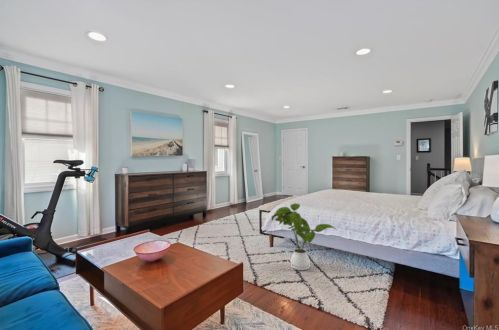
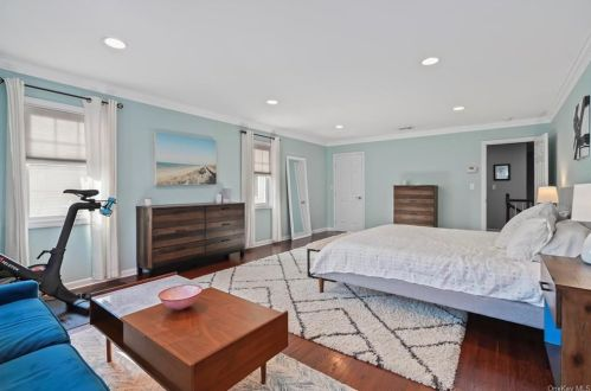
- house plant [271,202,338,271]
